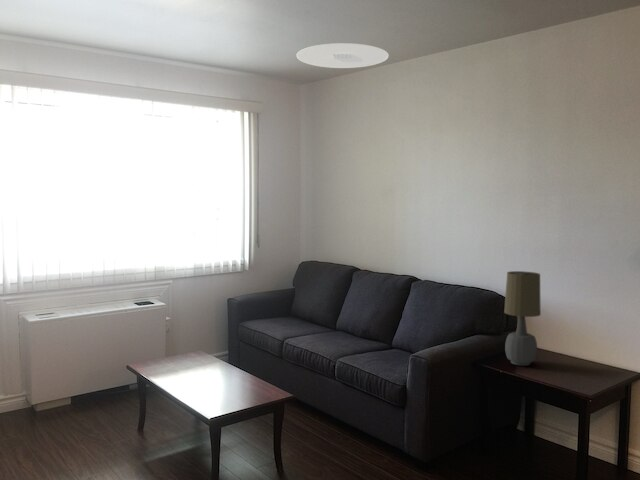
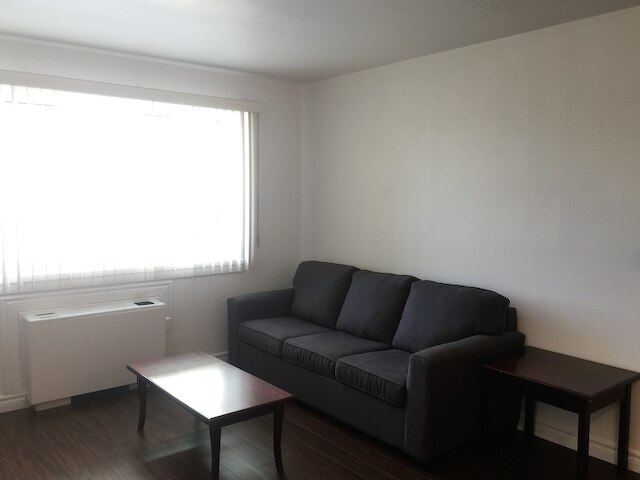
- table lamp [503,270,542,367]
- ceiling light [295,42,390,69]
